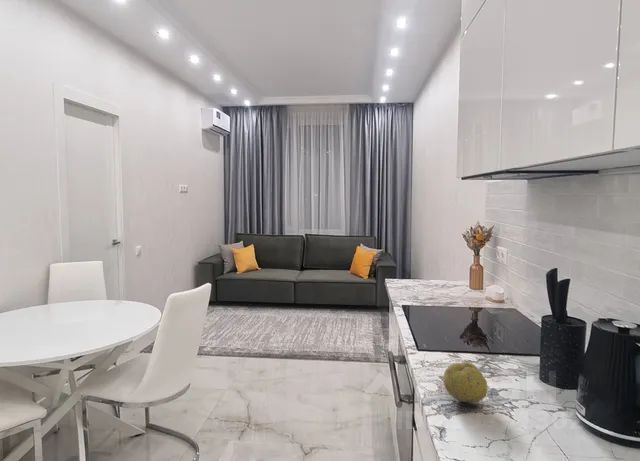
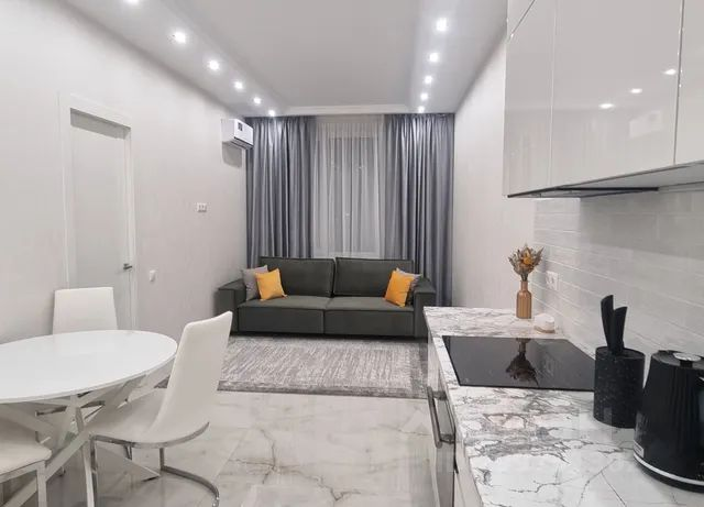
- fruit [442,361,488,404]
